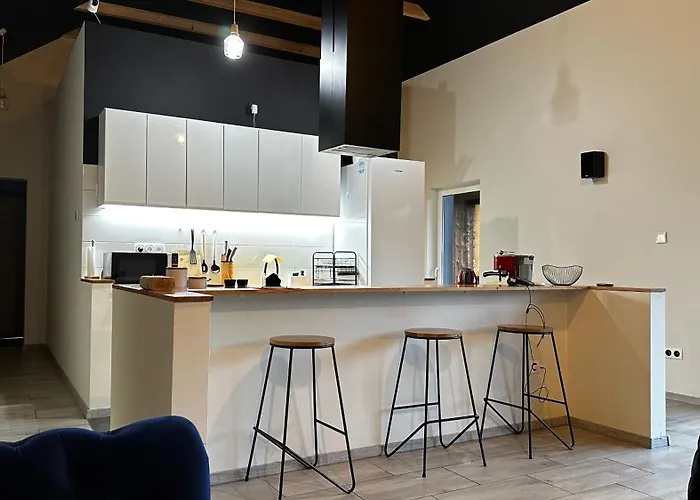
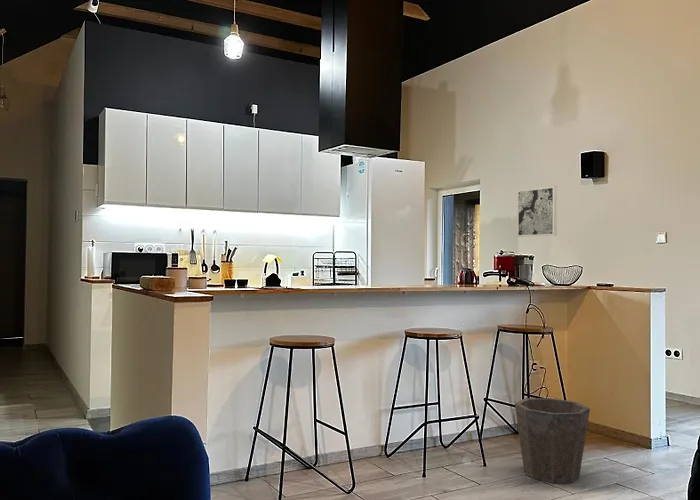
+ wall art [516,185,558,238]
+ waste bin [514,397,591,484]
